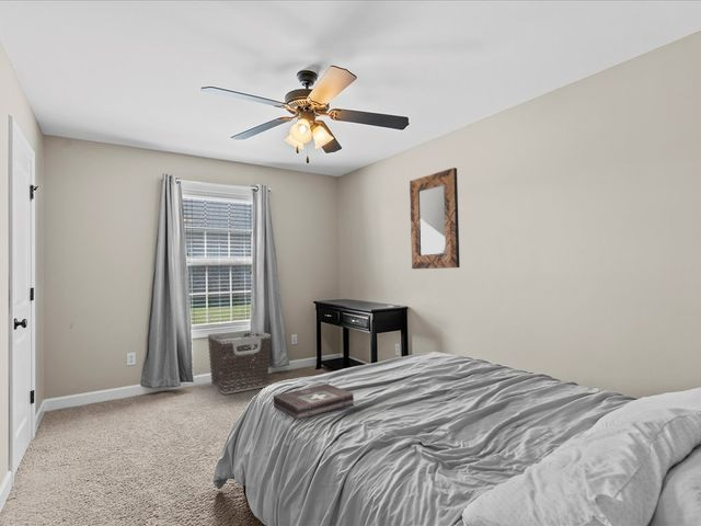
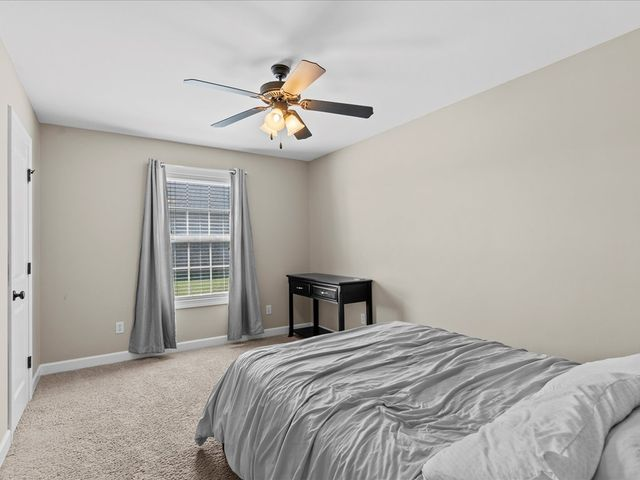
- home mirror [409,167,461,270]
- first aid kit [273,382,355,421]
- clothes hamper [207,329,272,395]
